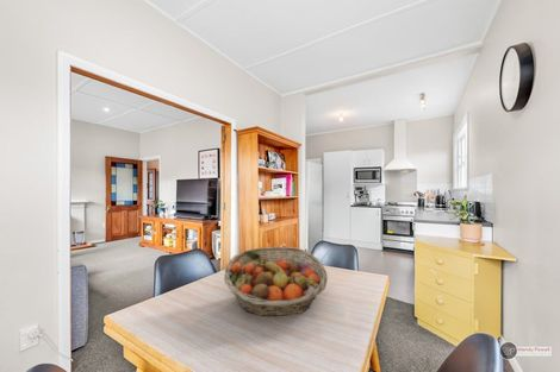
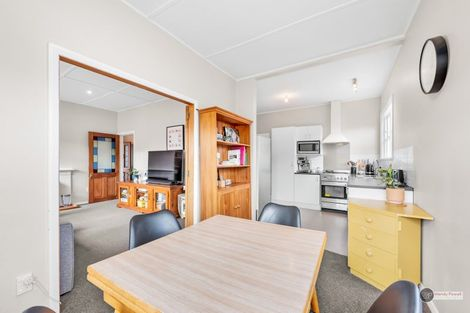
- fruit basket [223,245,329,317]
